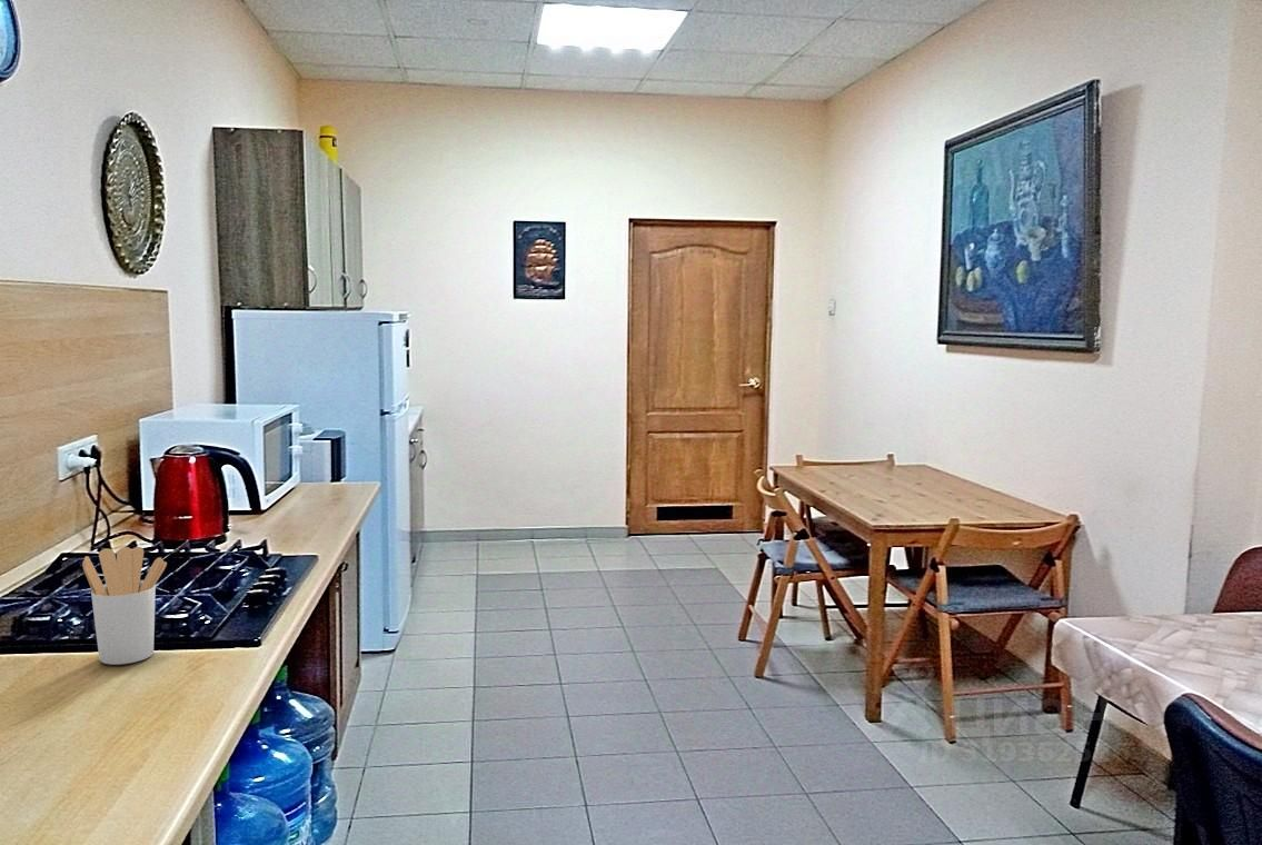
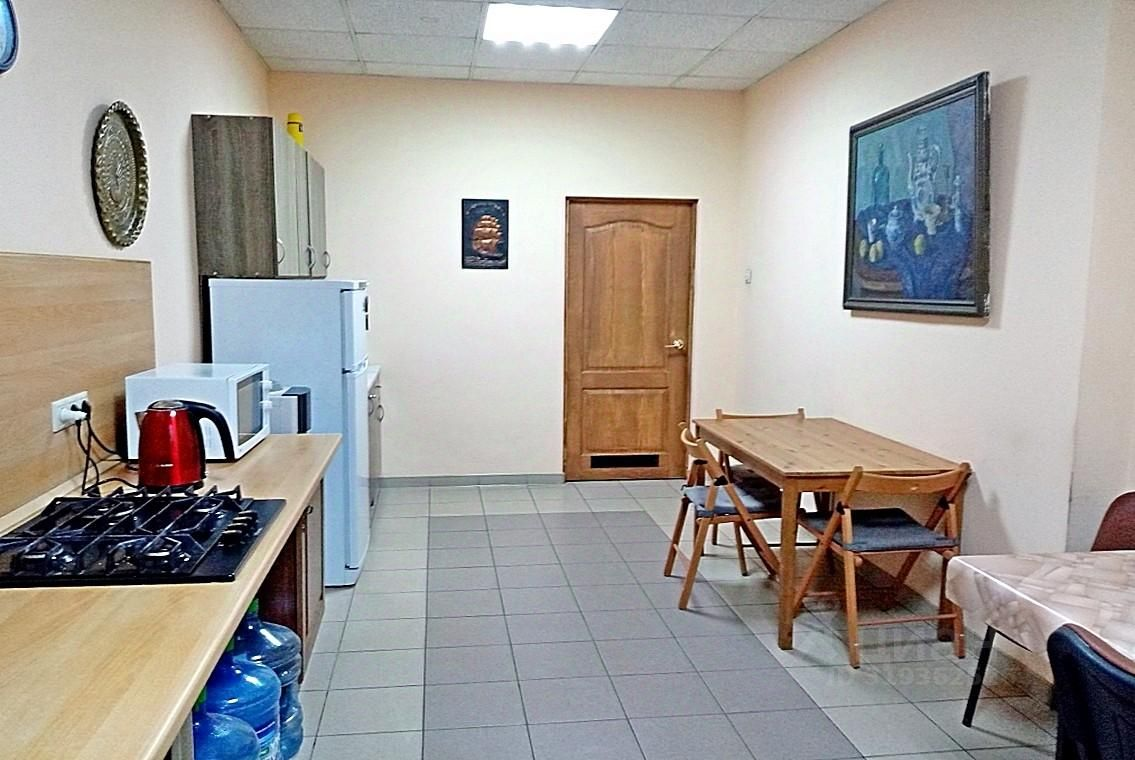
- utensil holder [81,546,168,666]
